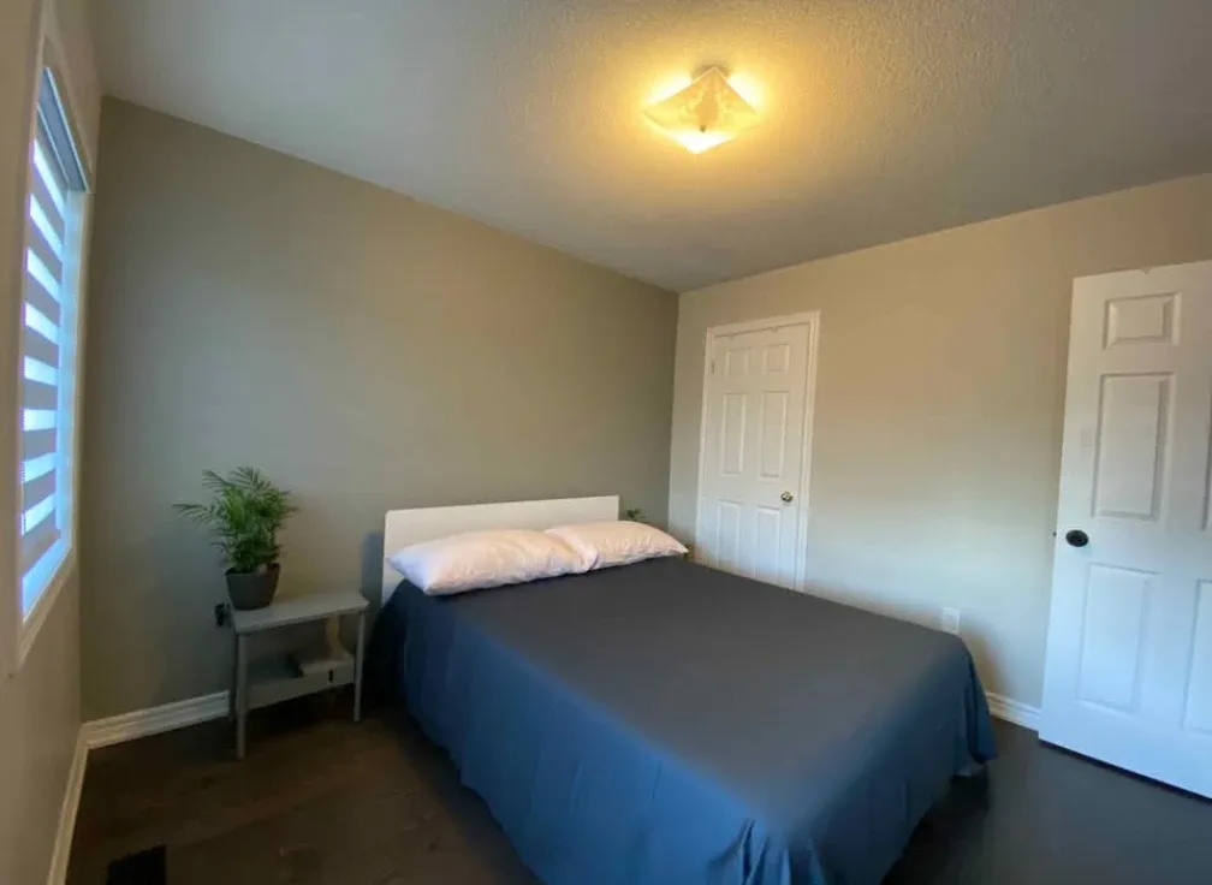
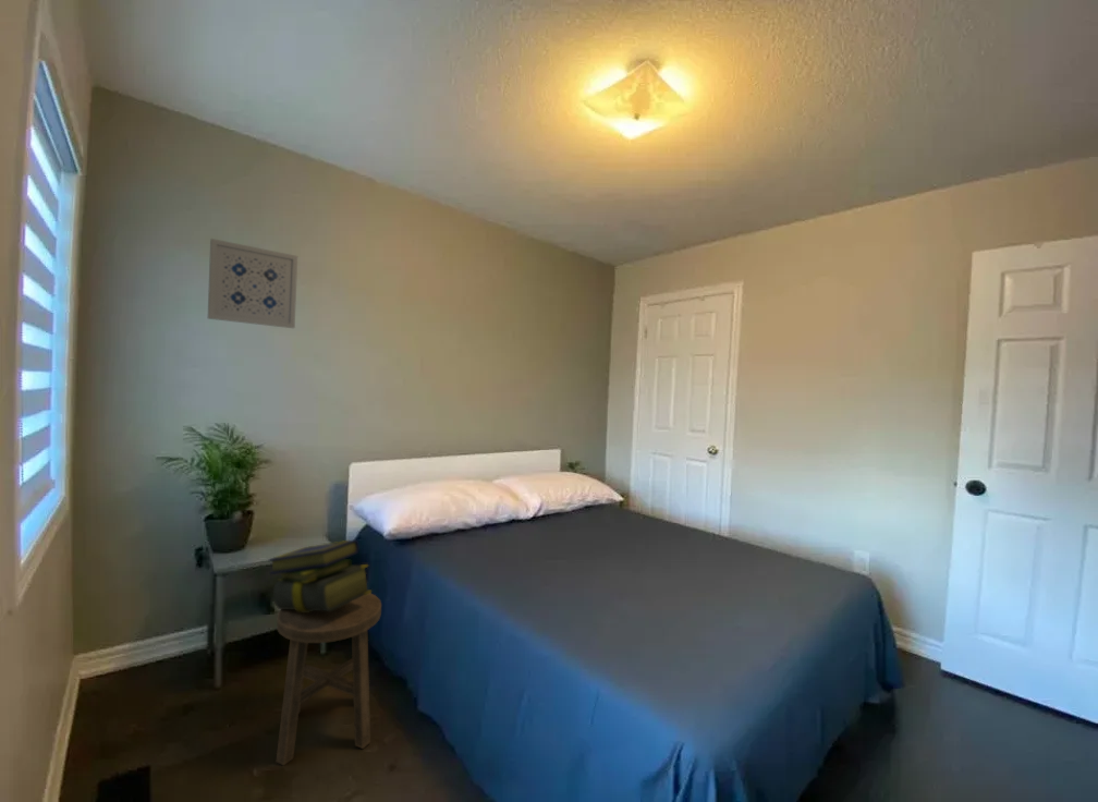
+ wall art [207,238,298,329]
+ stool [276,593,382,767]
+ stack of books [267,538,373,612]
